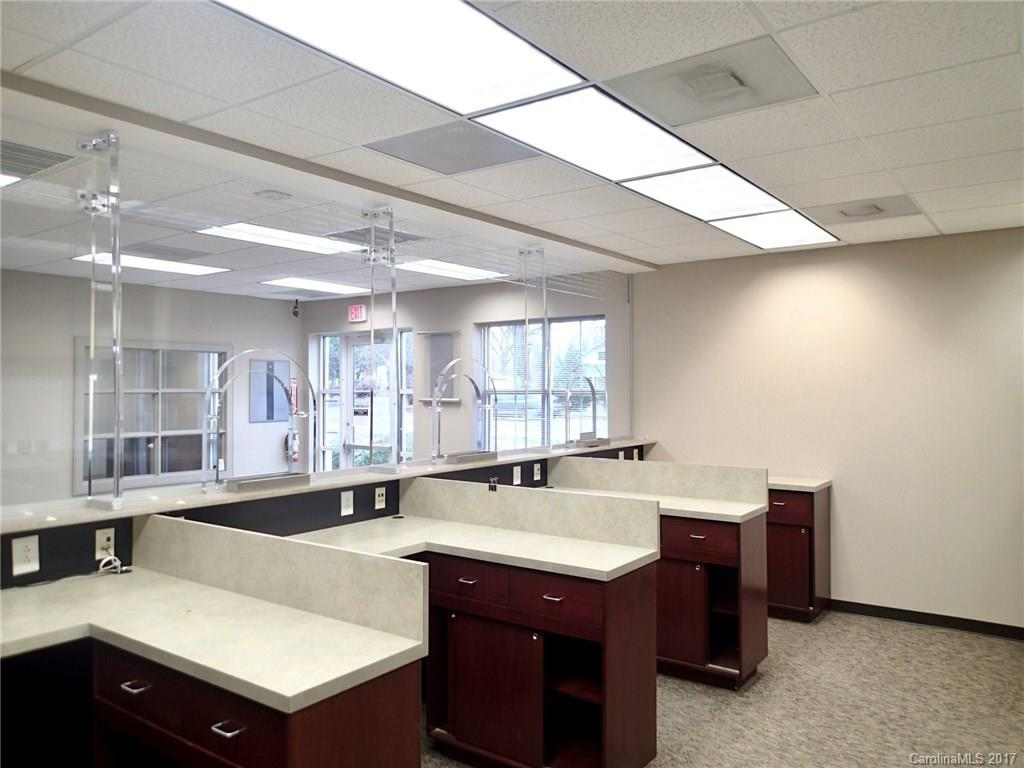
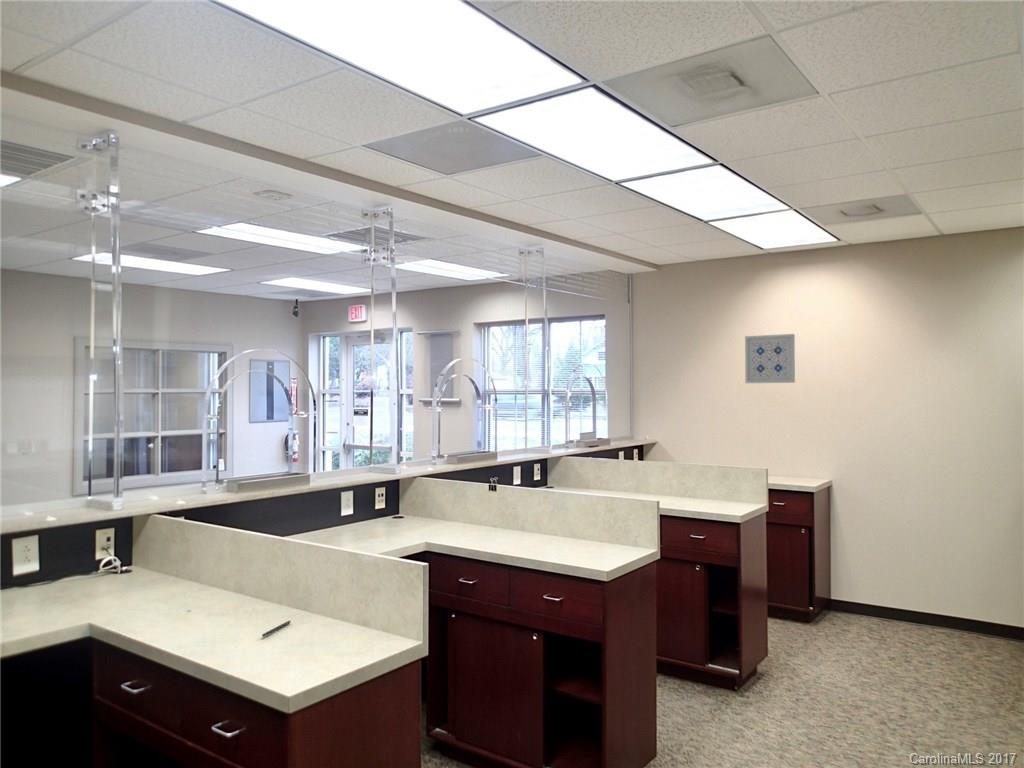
+ pen [261,620,292,638]
+ wall art [744,333,796,384]
